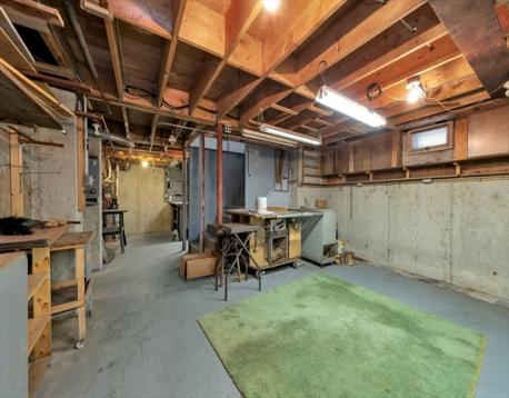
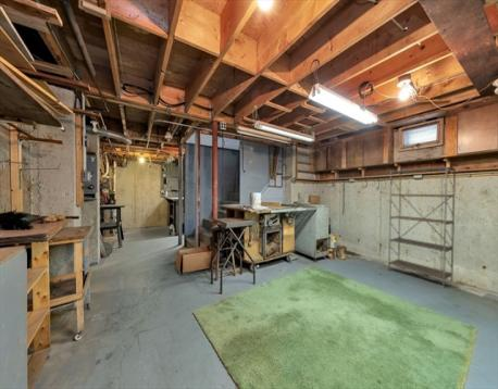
+ shelving unit [387,166,457,289]
